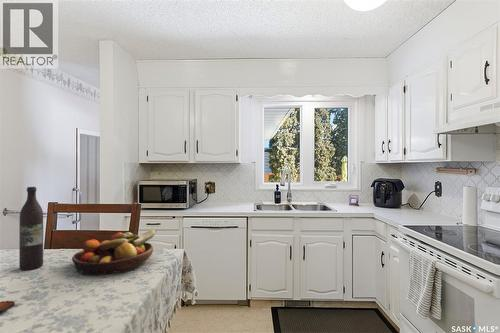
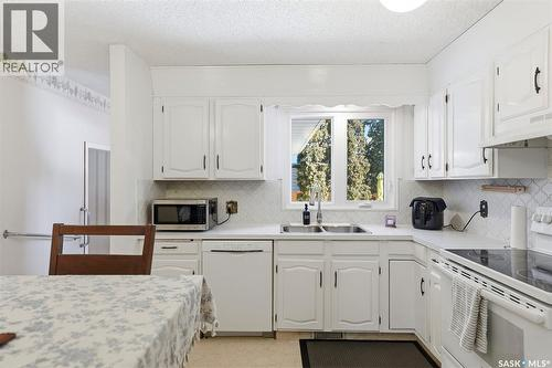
- wine bottle [18,186,44,271]
- fruit bowl [71,229,157,277]
